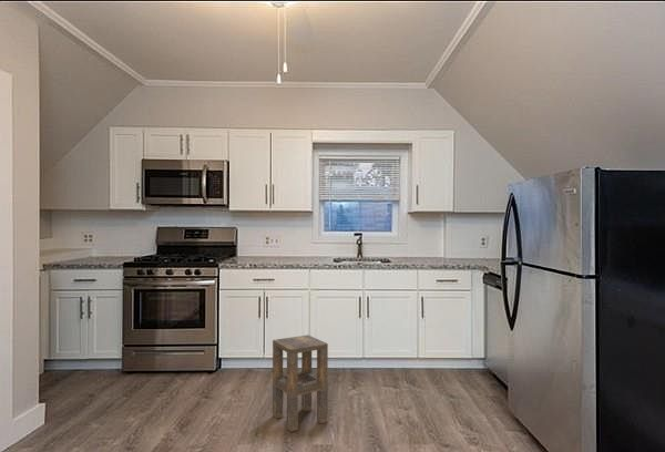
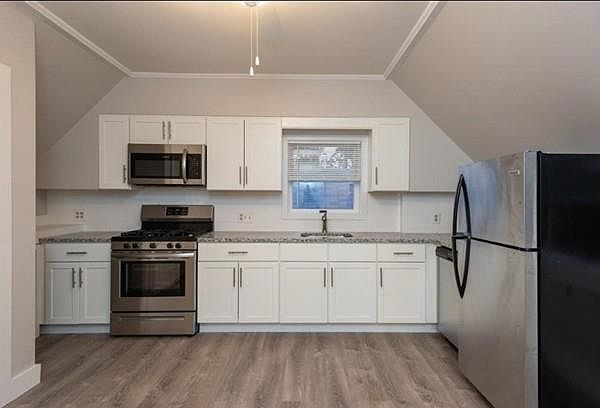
- side table [272,335,329,433]
